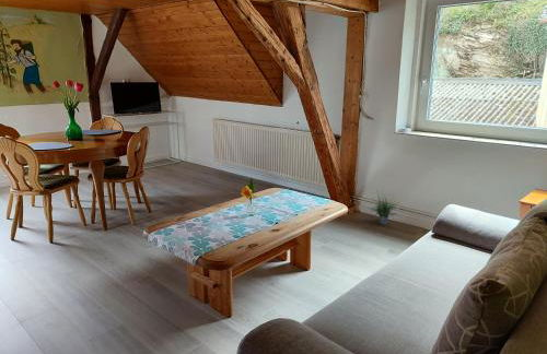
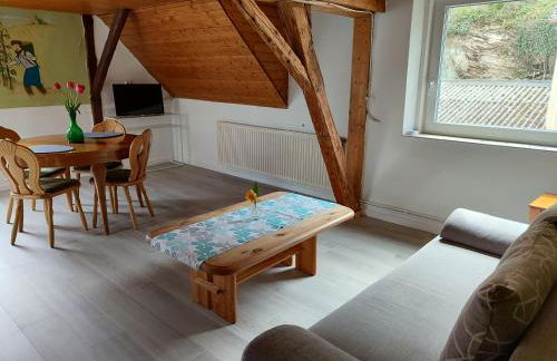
- potted plant [366,189,401,226]
